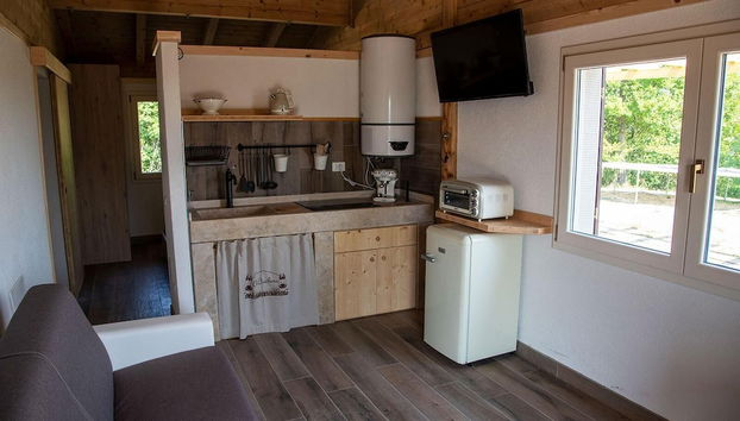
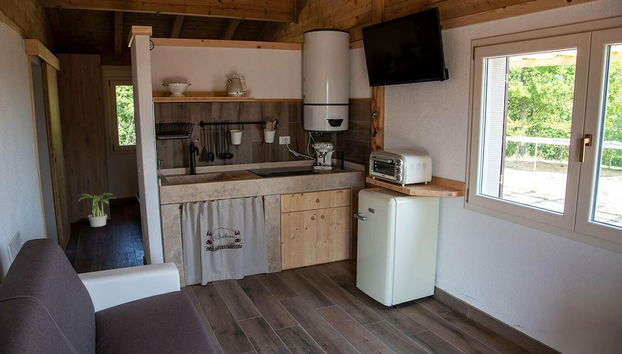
+ potted plant [77,192,117,228]
